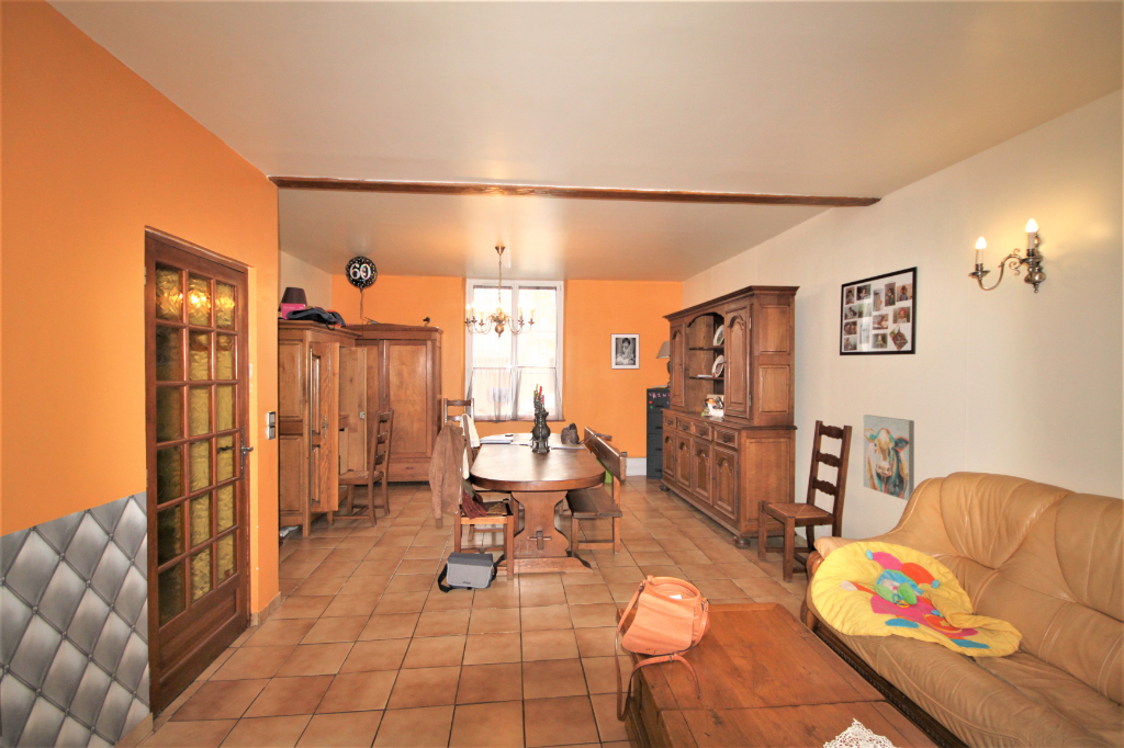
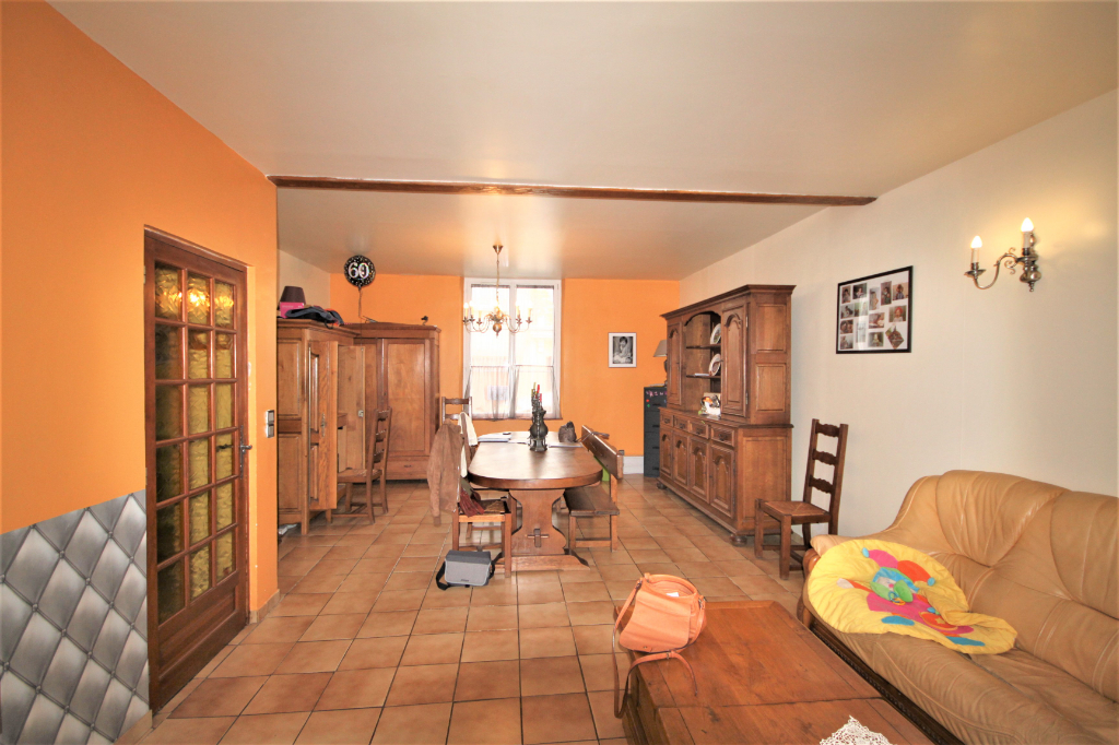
- wall art [863,413,915,501]
